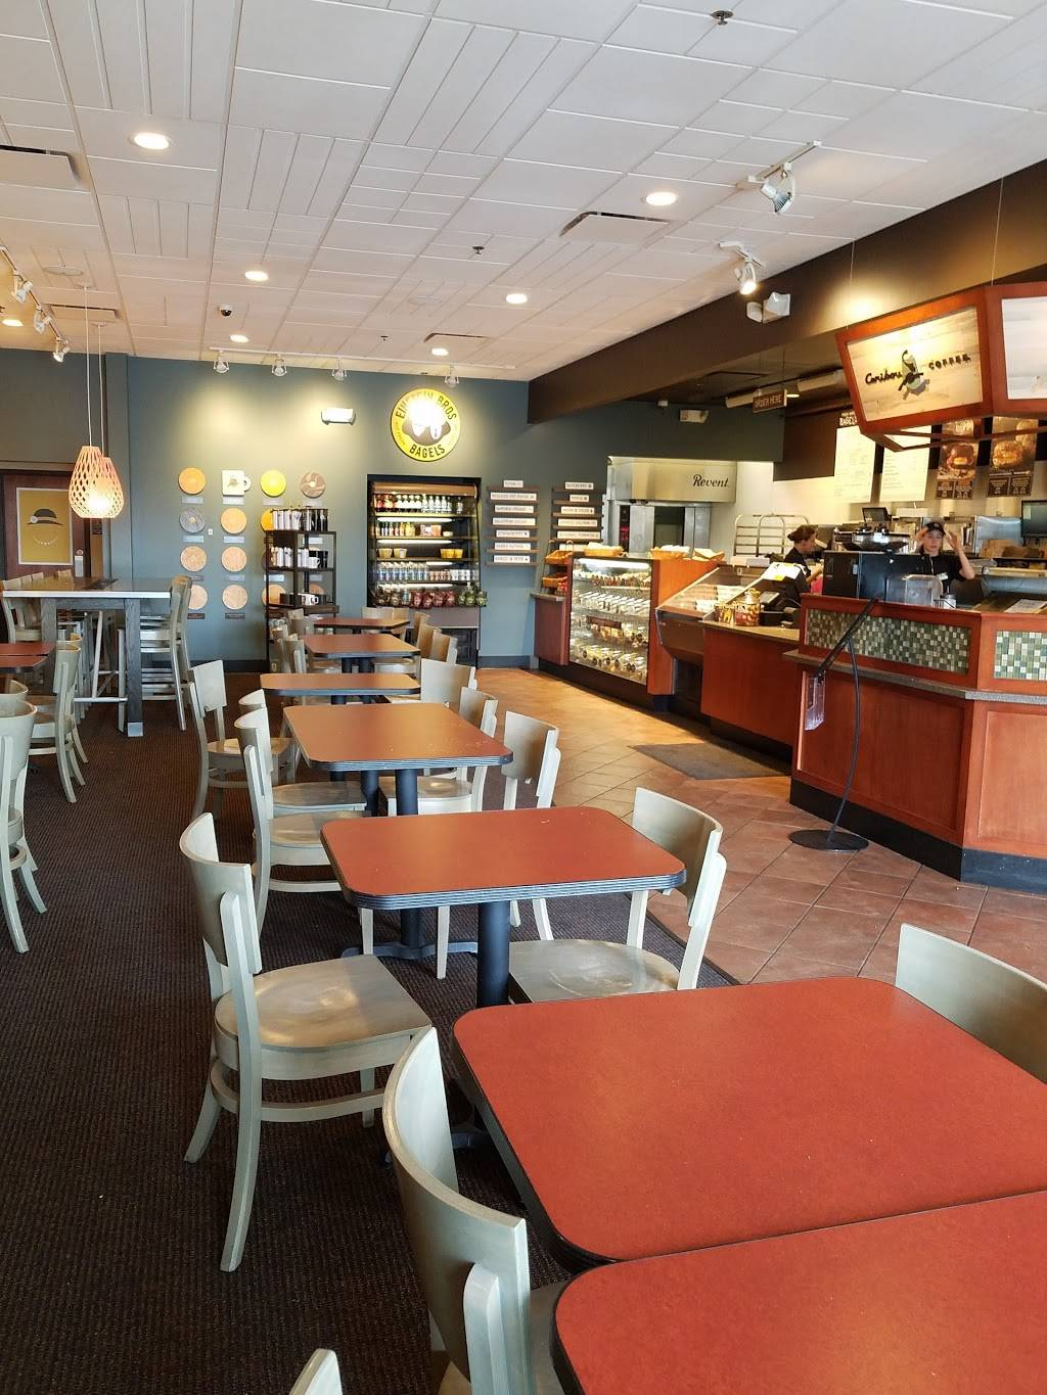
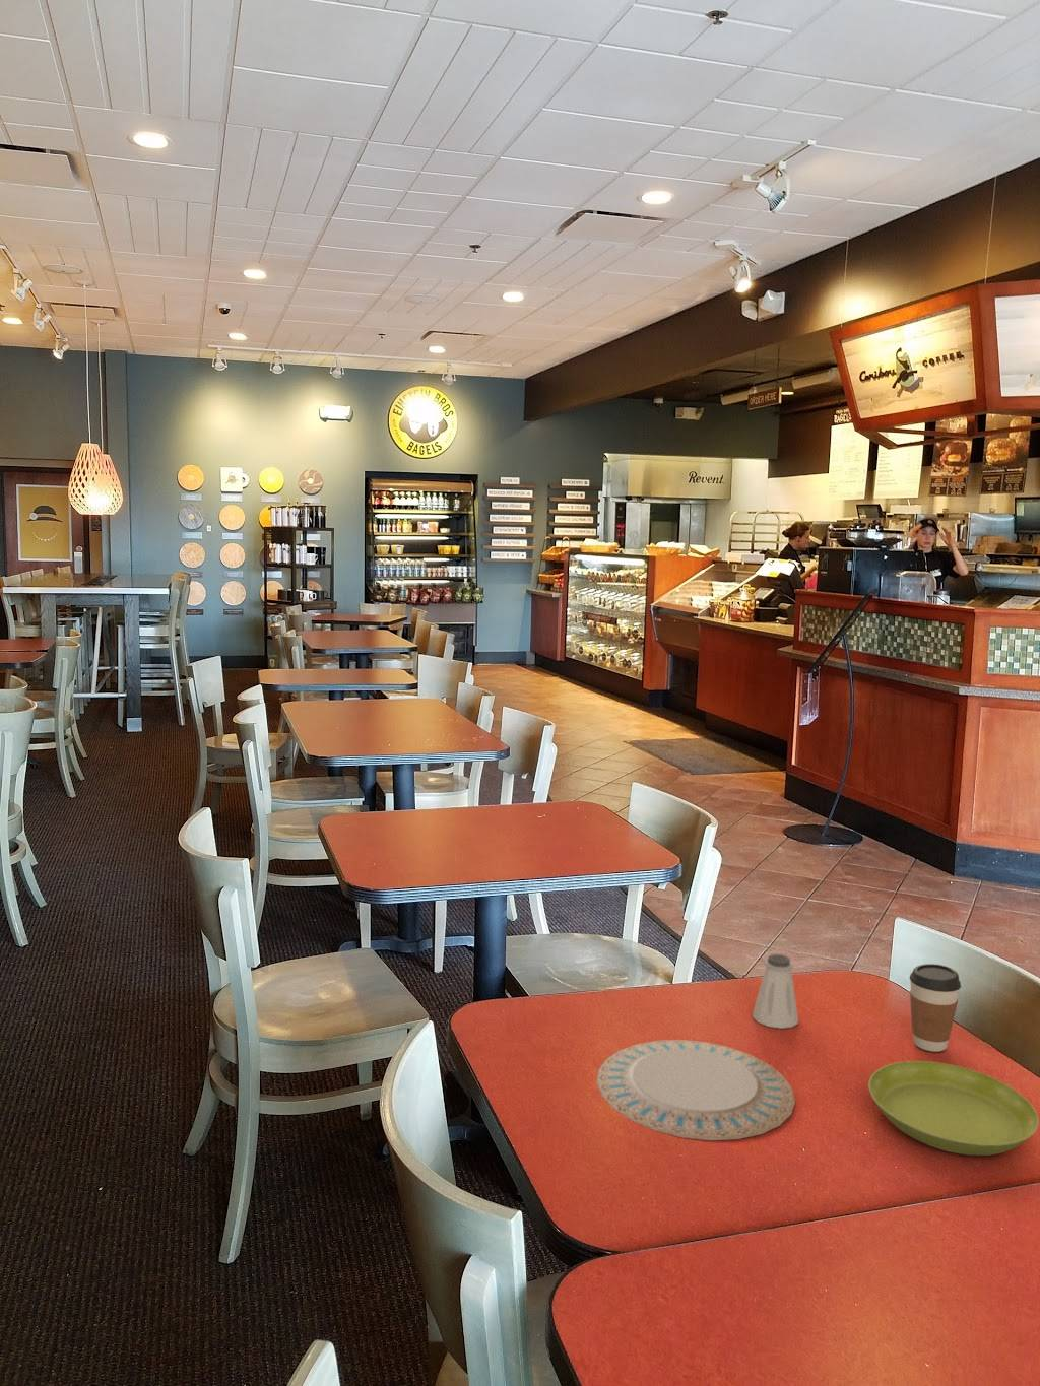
+ coffee cup [909,962,961,1053]
+ saltshaker [752,953,800,1030]
+ saucer [867,1061,1040,1157]
+ chinaware [596,1039,796,1141]
